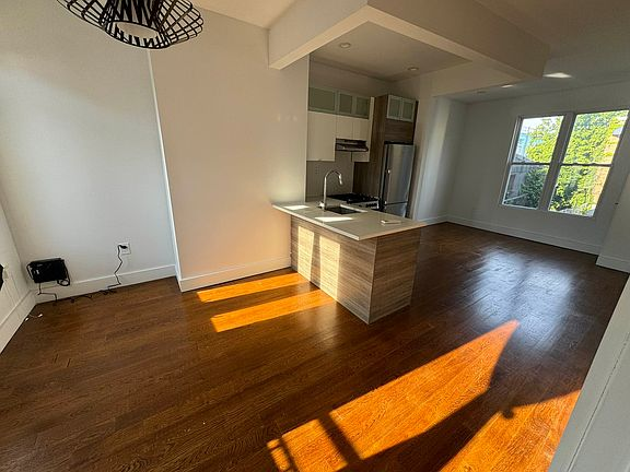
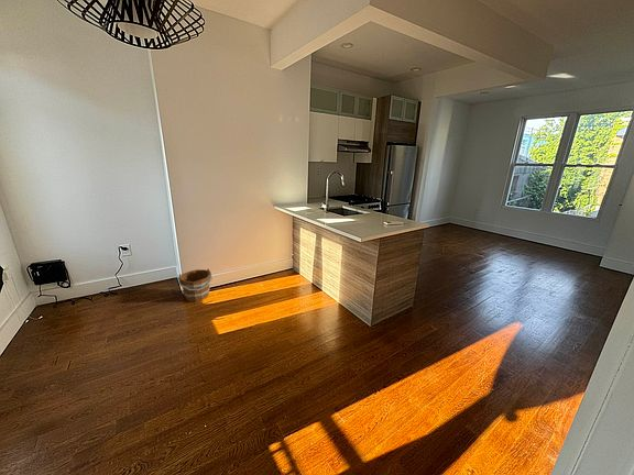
+ bucket [177,268,214,302]
